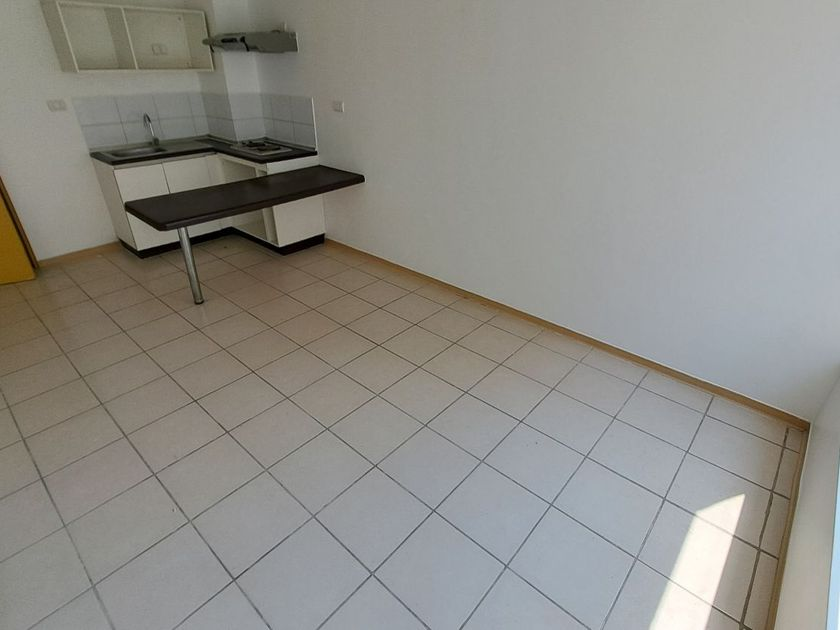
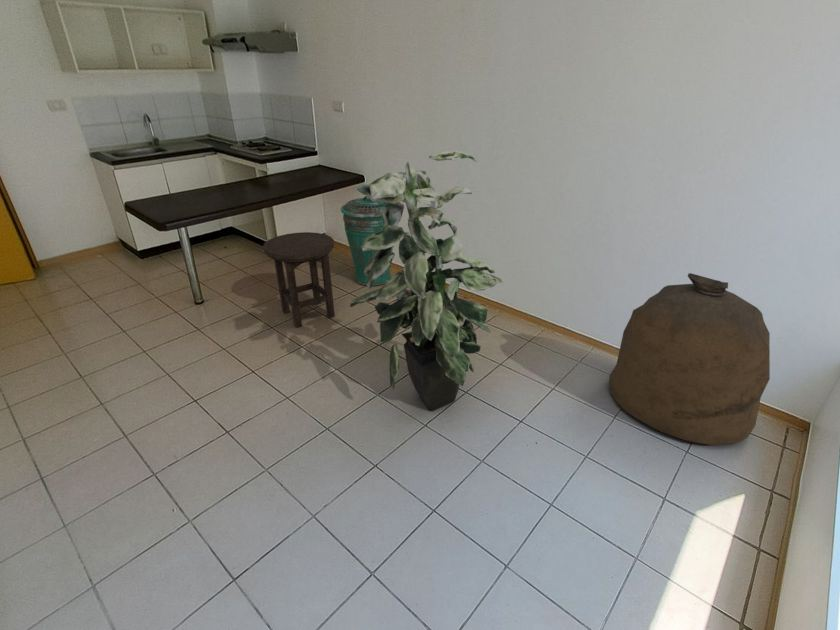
+ stool [262,231,336,328]
+ trash can [340,195,395,287]
+ bag [608,272,771,447]
+ indoor plant [349,150,503,412]
